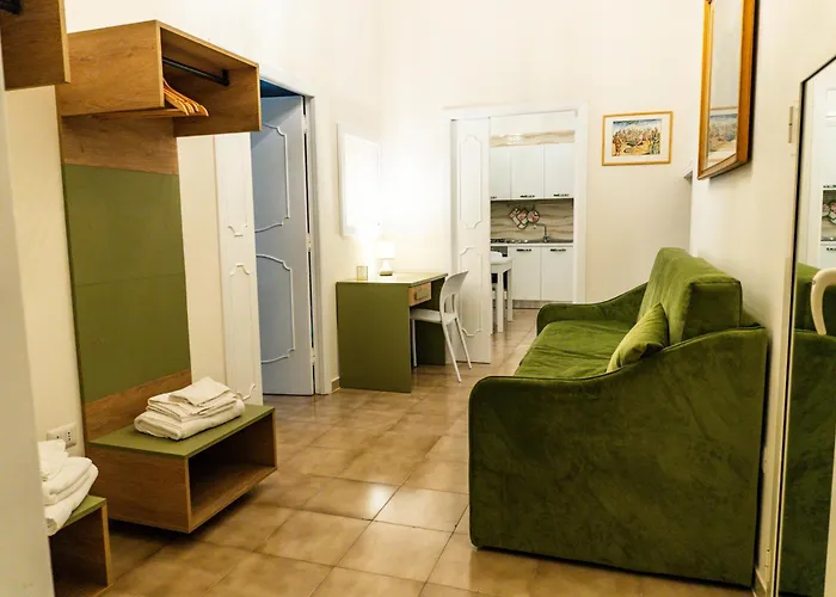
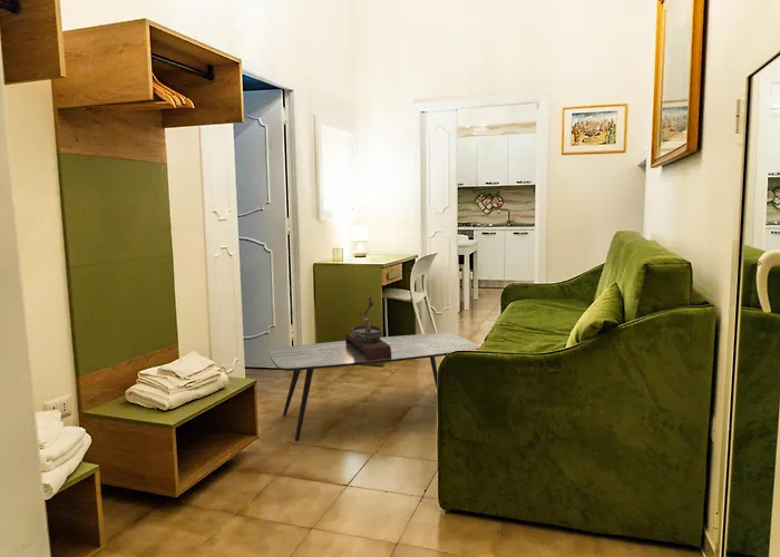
+ coffee table [269,332,481,441]
+ bonsai tree [344,295,391,361]
